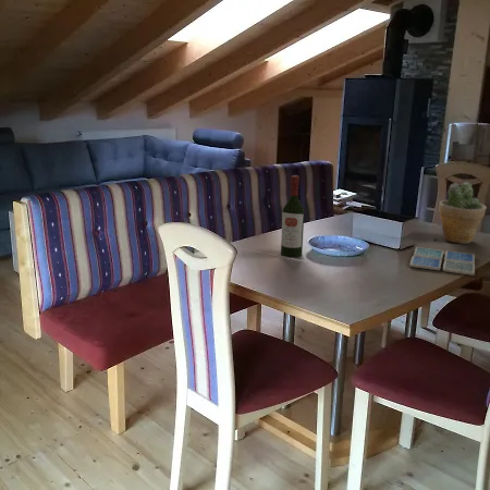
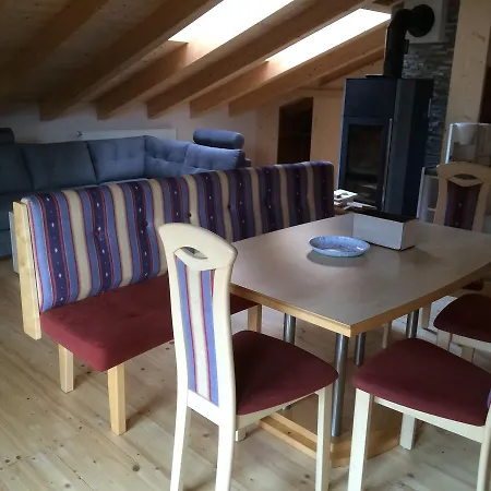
- drink coaster [408,246,476,277]
- wine bottle [280,174,305,259]
- potted plant [438,182,488,245]
